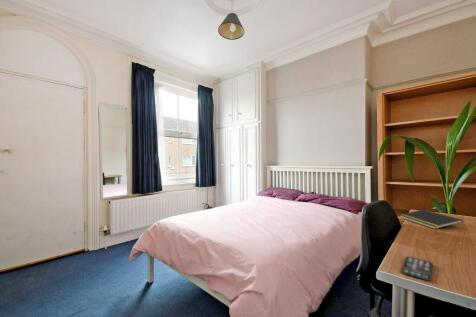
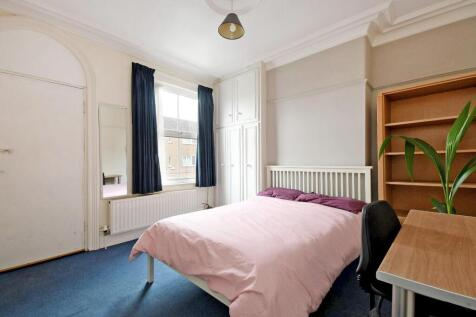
- smartphone [400,255,434,282]
- notepad [399,209,464,230]
